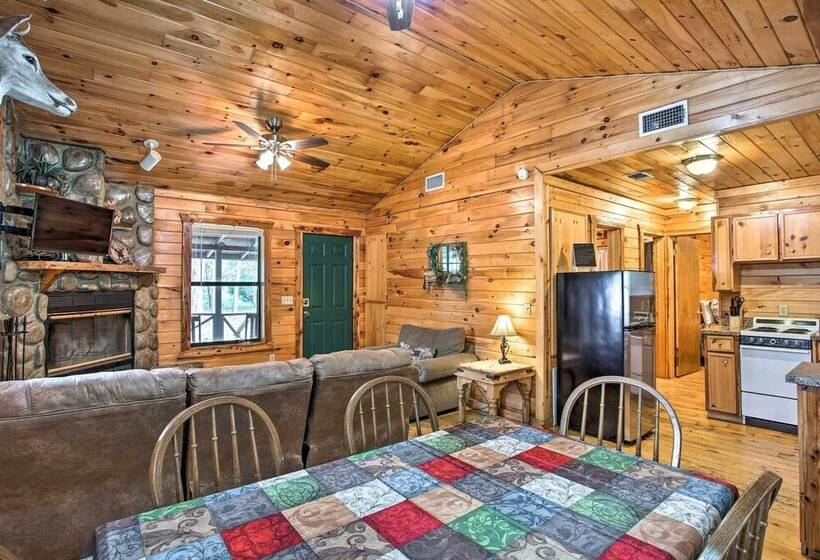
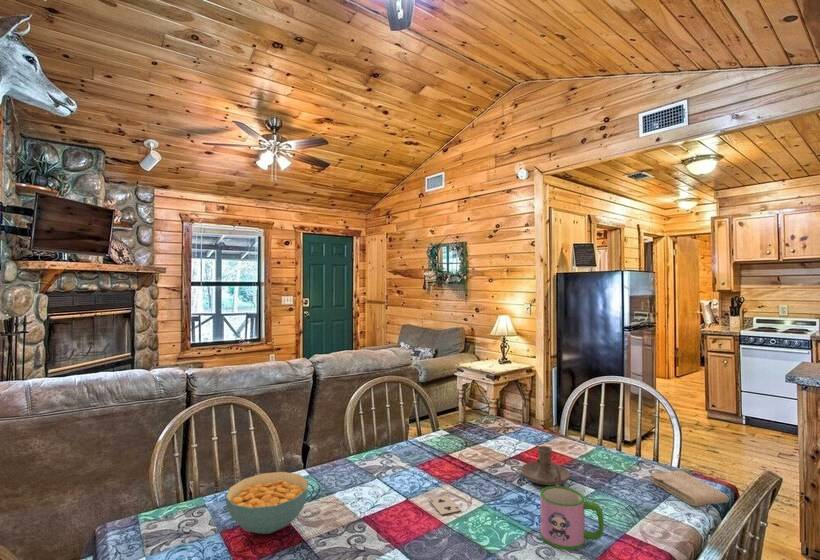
+ washcloth [648,469,730,507]
+ cereal bowl [224,471,309,535]
+ playing card [427,495,462,516]
+ mug [539,485,605,551]
+ candle holder [520,445,571,486]
